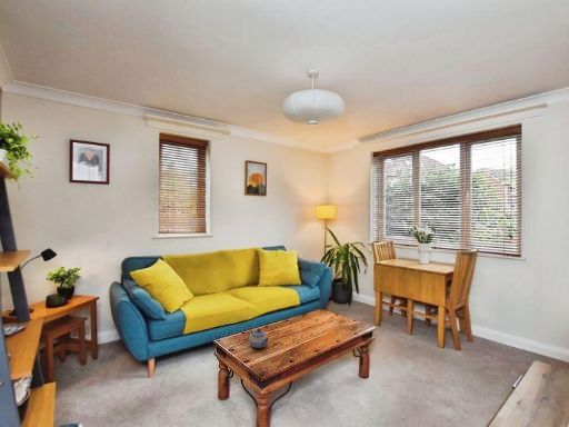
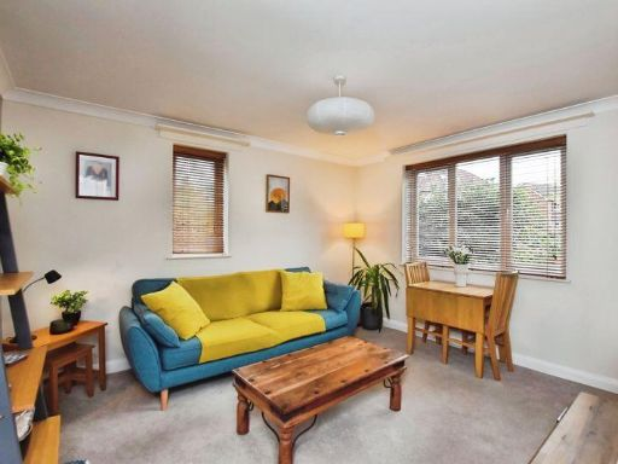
- teapot [247,327,270,349]
